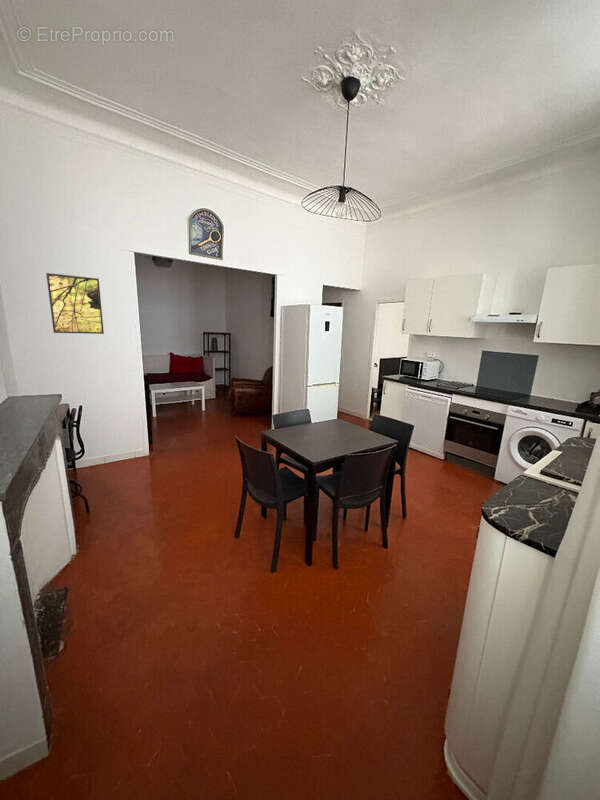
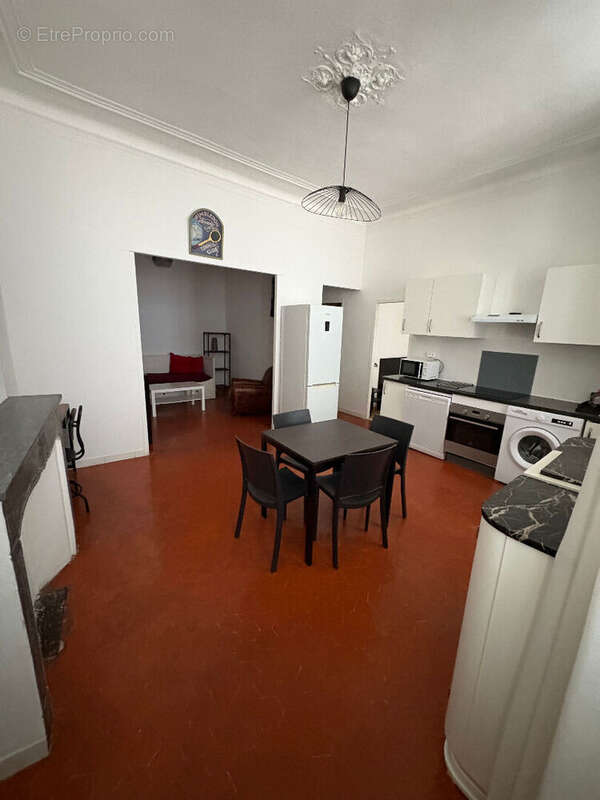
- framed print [45,272,105,335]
